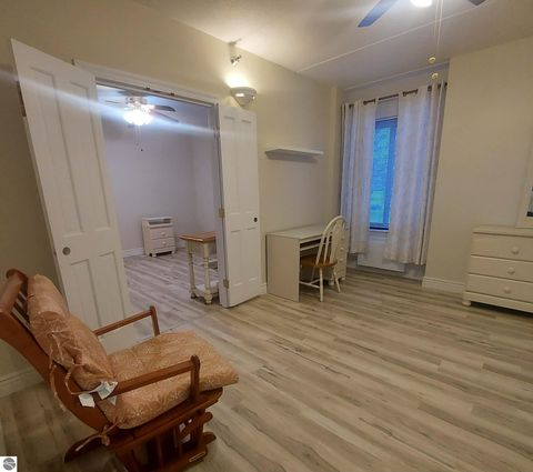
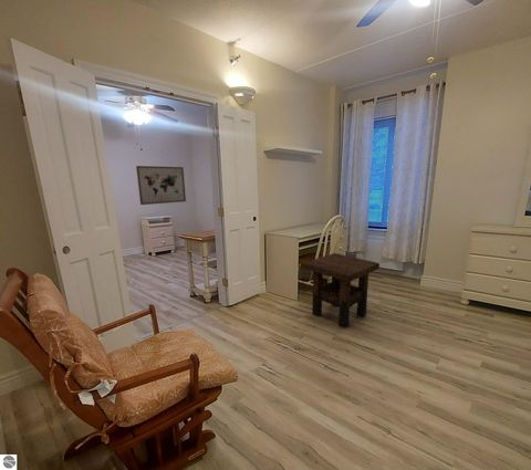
+ side table [302,252,381,330]
+ wall art [135,165,187,206]
